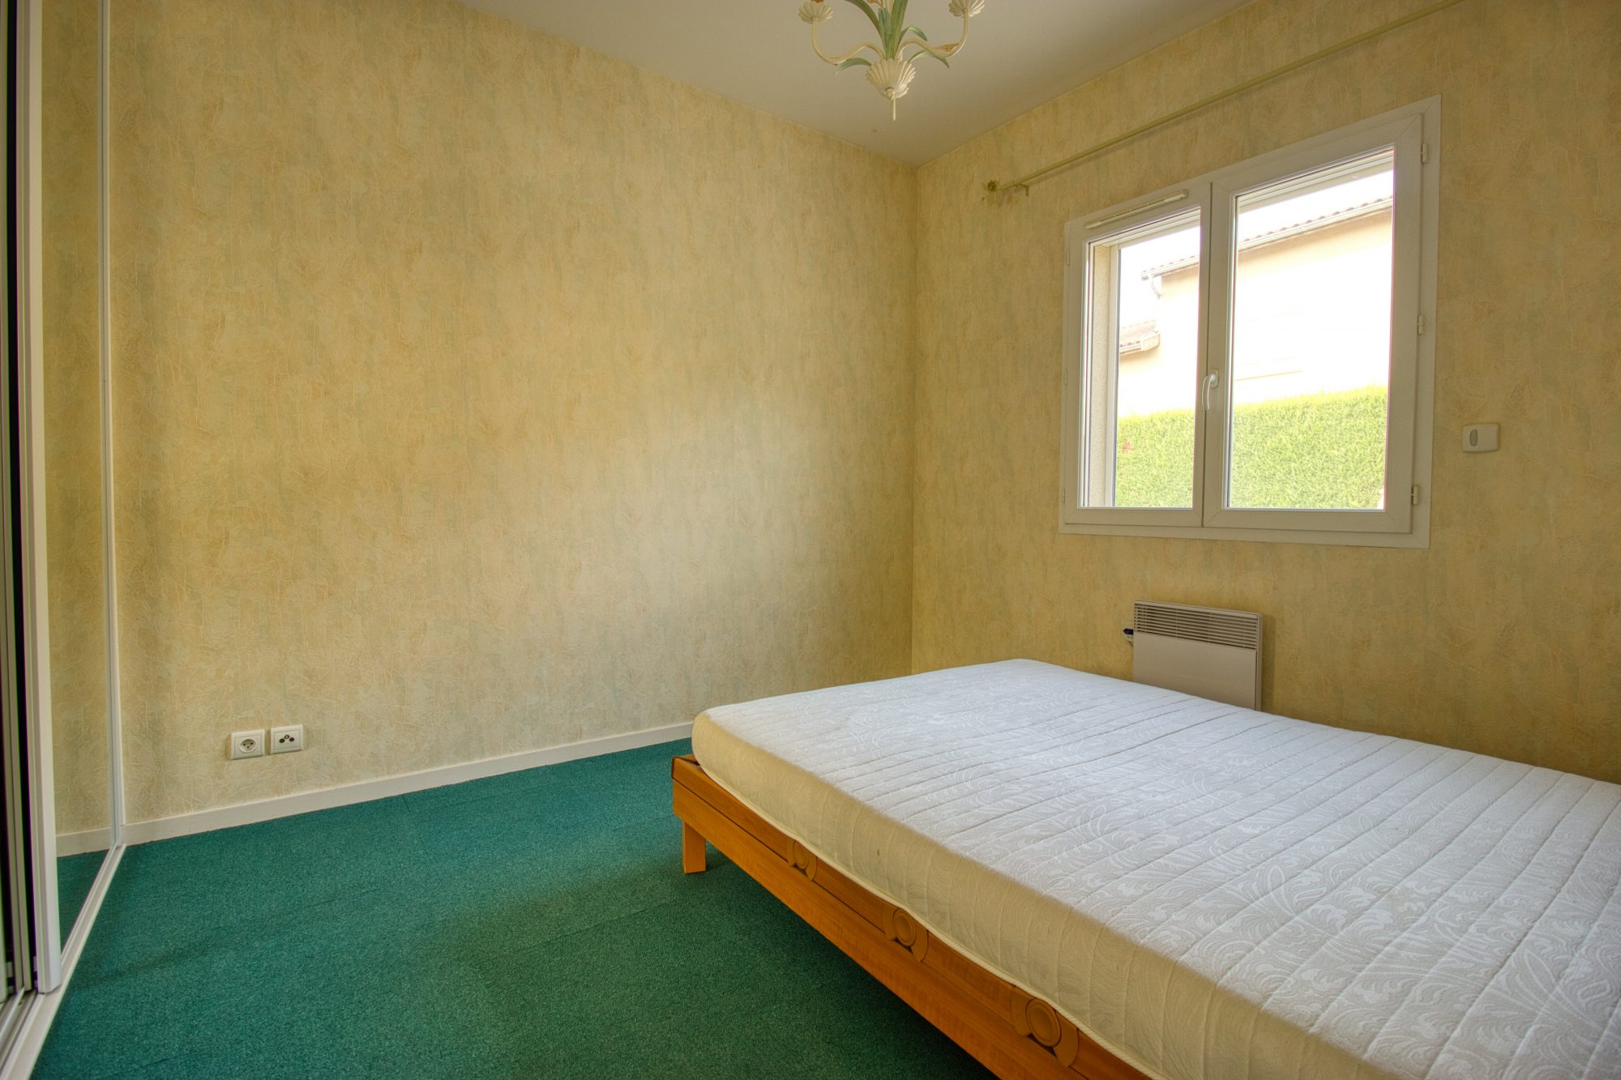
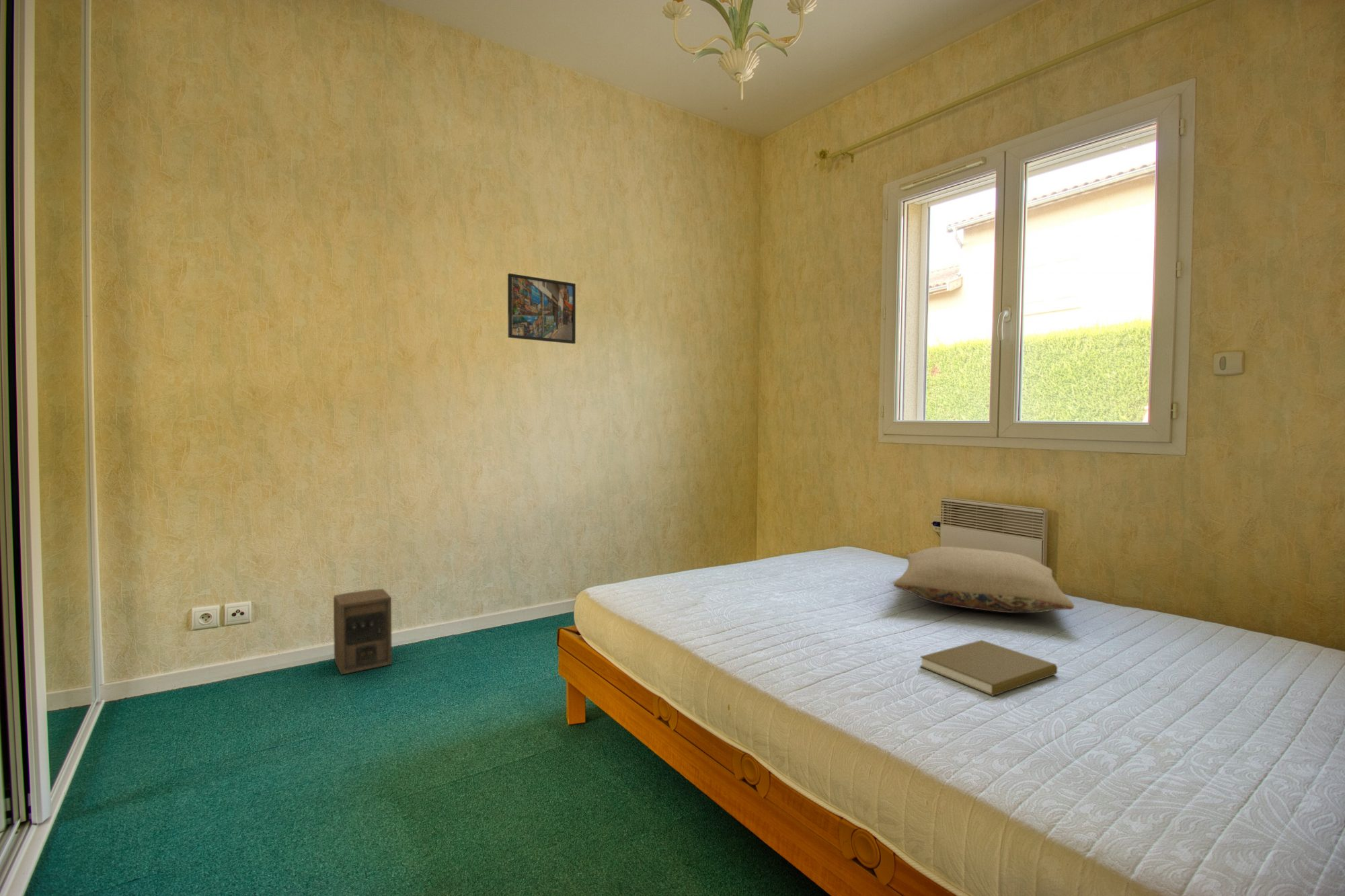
+ pillow [893,546,1075,614]
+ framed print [507,273,576,345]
+ speaker [333,588,393,676]
+ book [919,639,1058,697]
